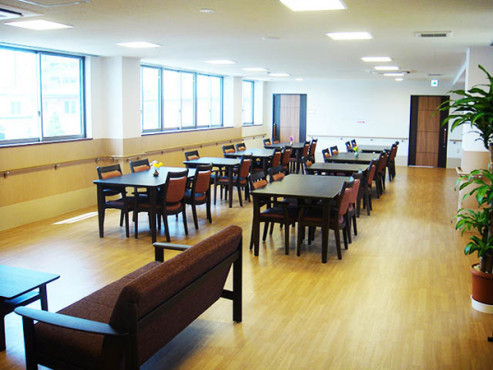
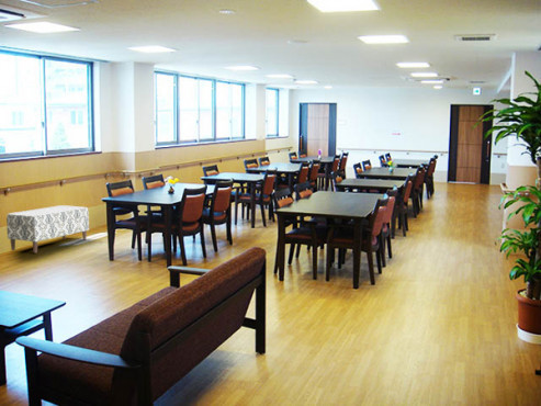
+ bench [5,204,90,255]
